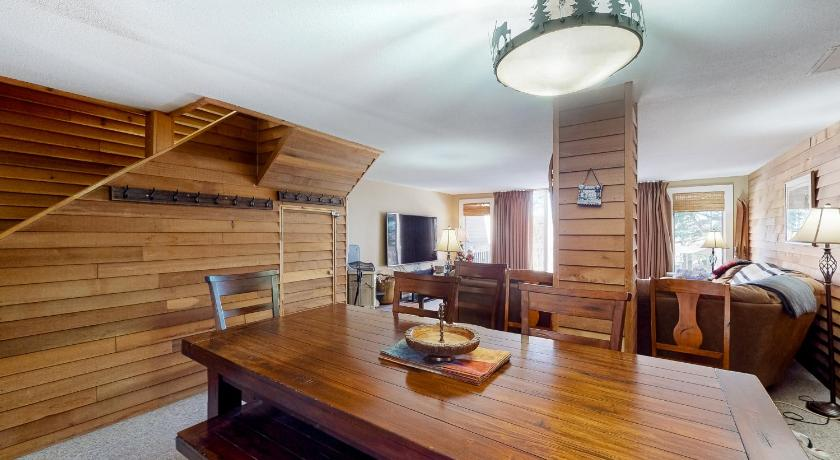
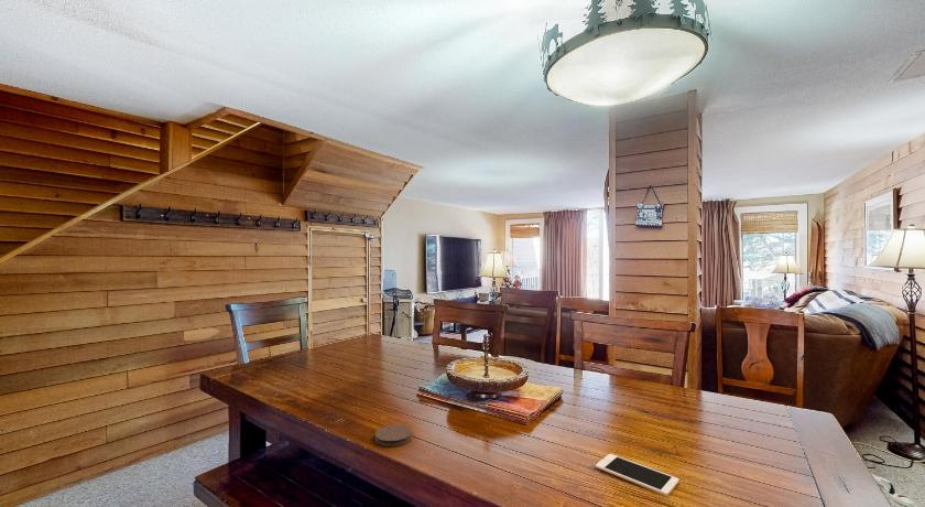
+ coaster [374,423,413,447]
+ cell phone [595,453,679,497]
